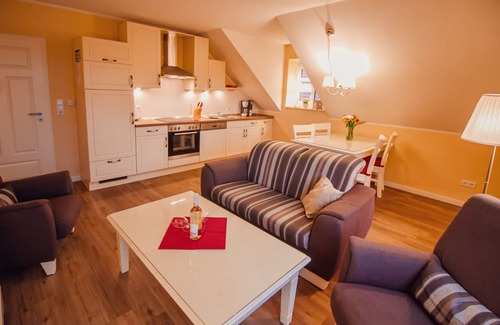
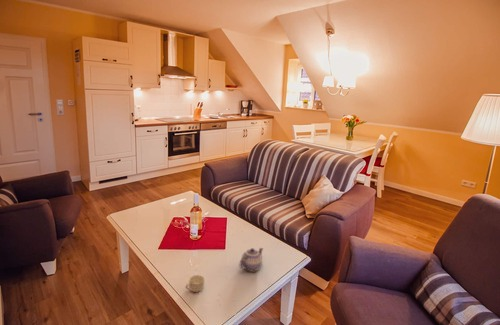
+ cup [185,274,205,293]
+ teapot [239,247,264,273]
